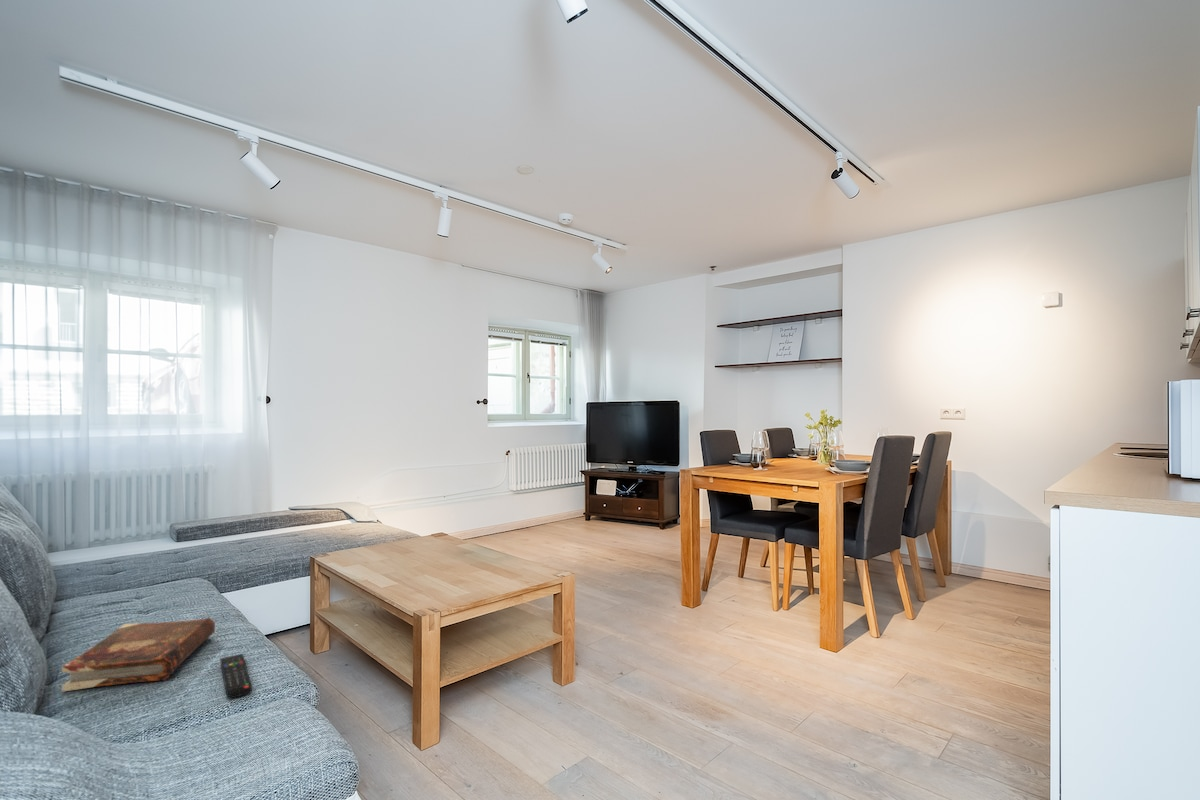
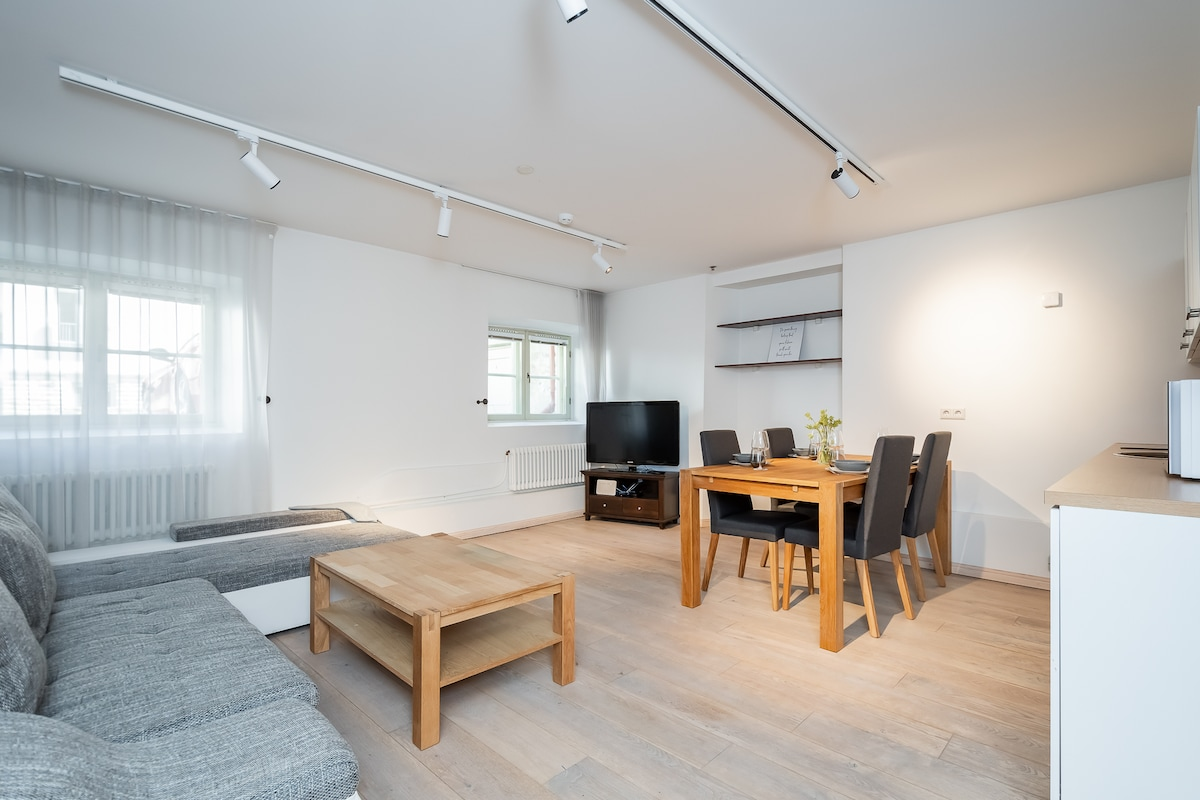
- remote control [219,653,253,699]
- book [61,617,216,693]
